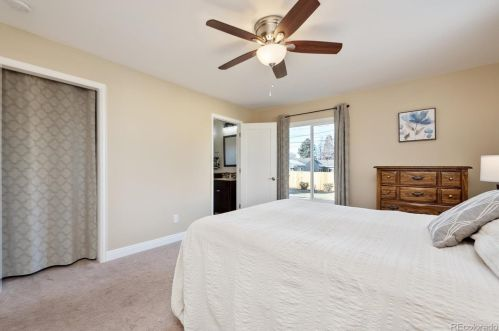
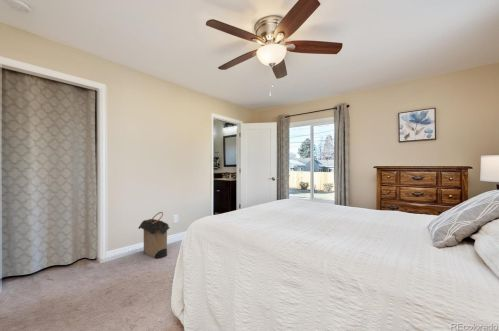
+ laundry hamper [137,211,170,260]
